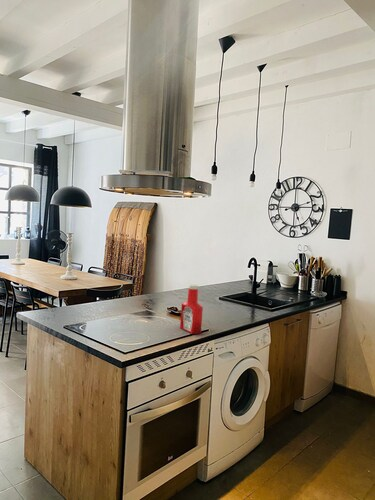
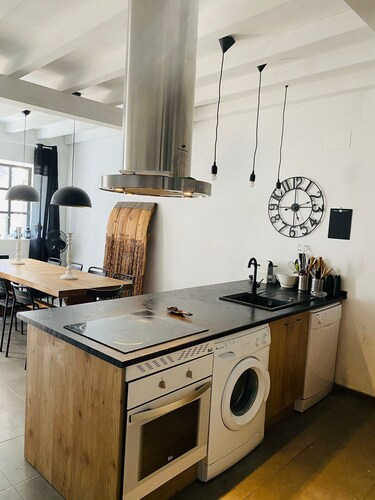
- soap bottle [179,284,204,335]
